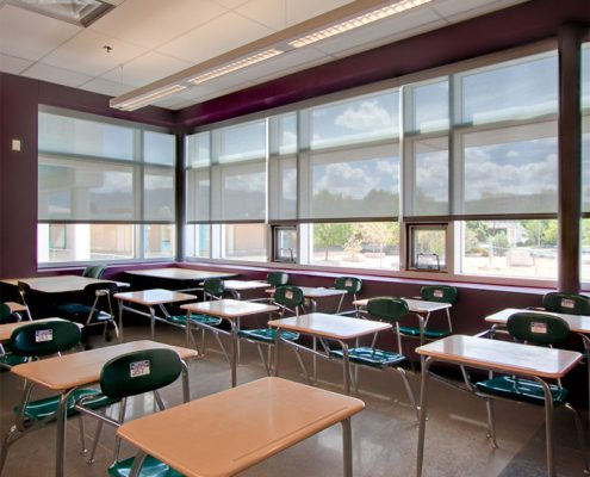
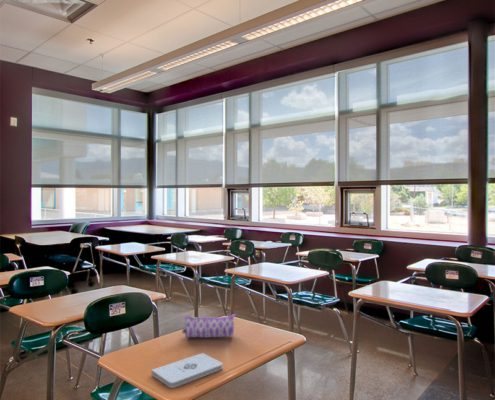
+ notepad [150,352,224,389]
+ pencil case [182,313,236,339]
